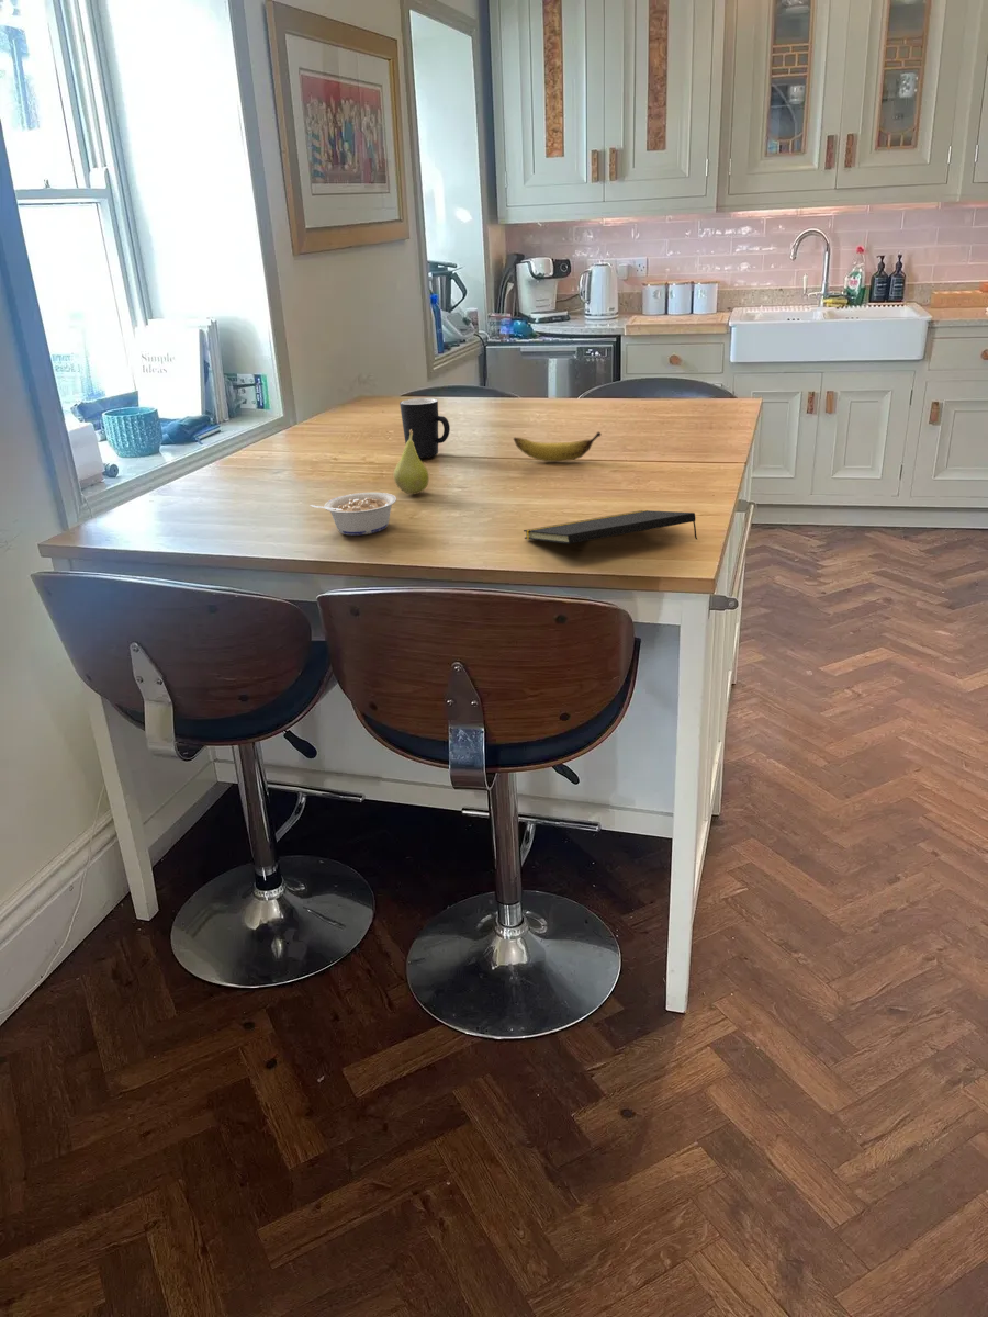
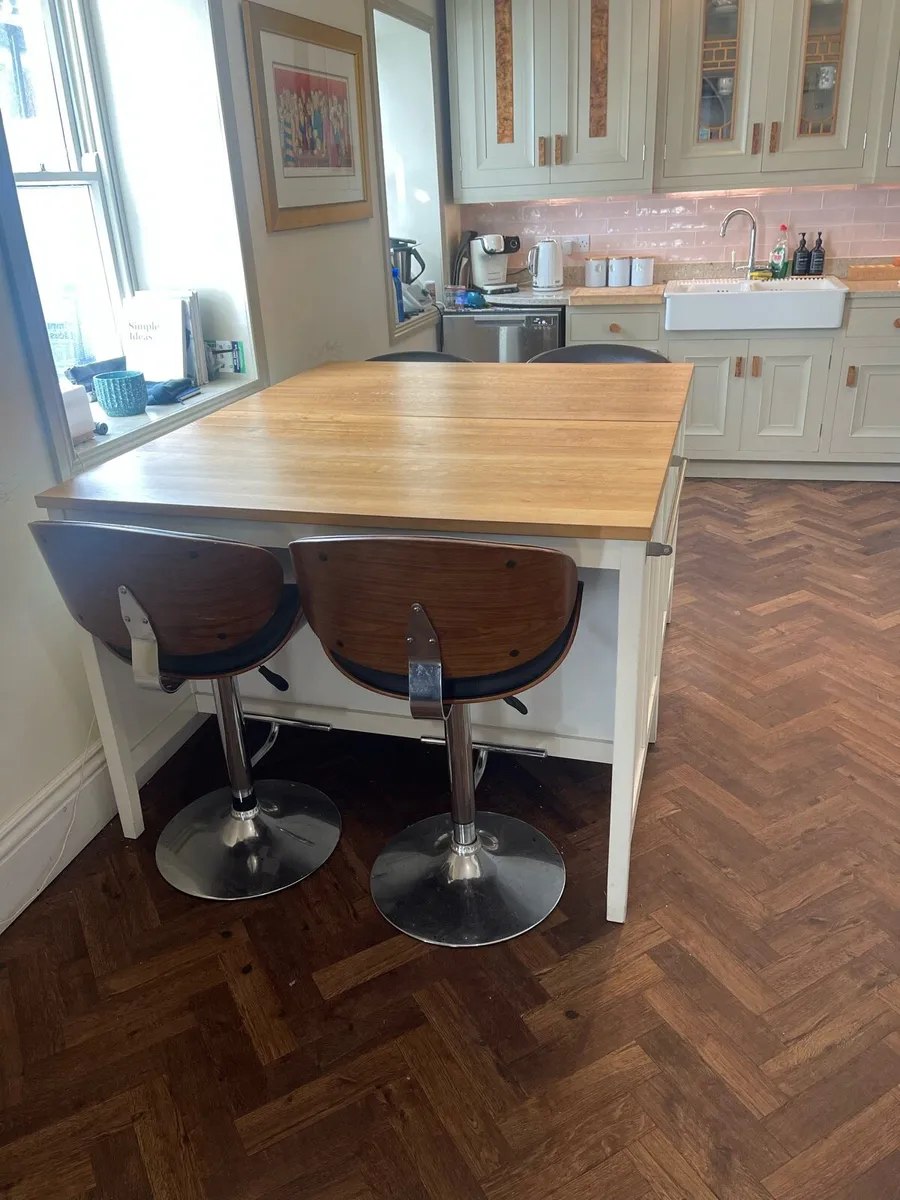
- banana [513,431,603,462]
- notepad [523,509,698,544]
- mug [398,397,451,459]
- legume [308,492,397,537]
- fruit [393,429,430,495]
